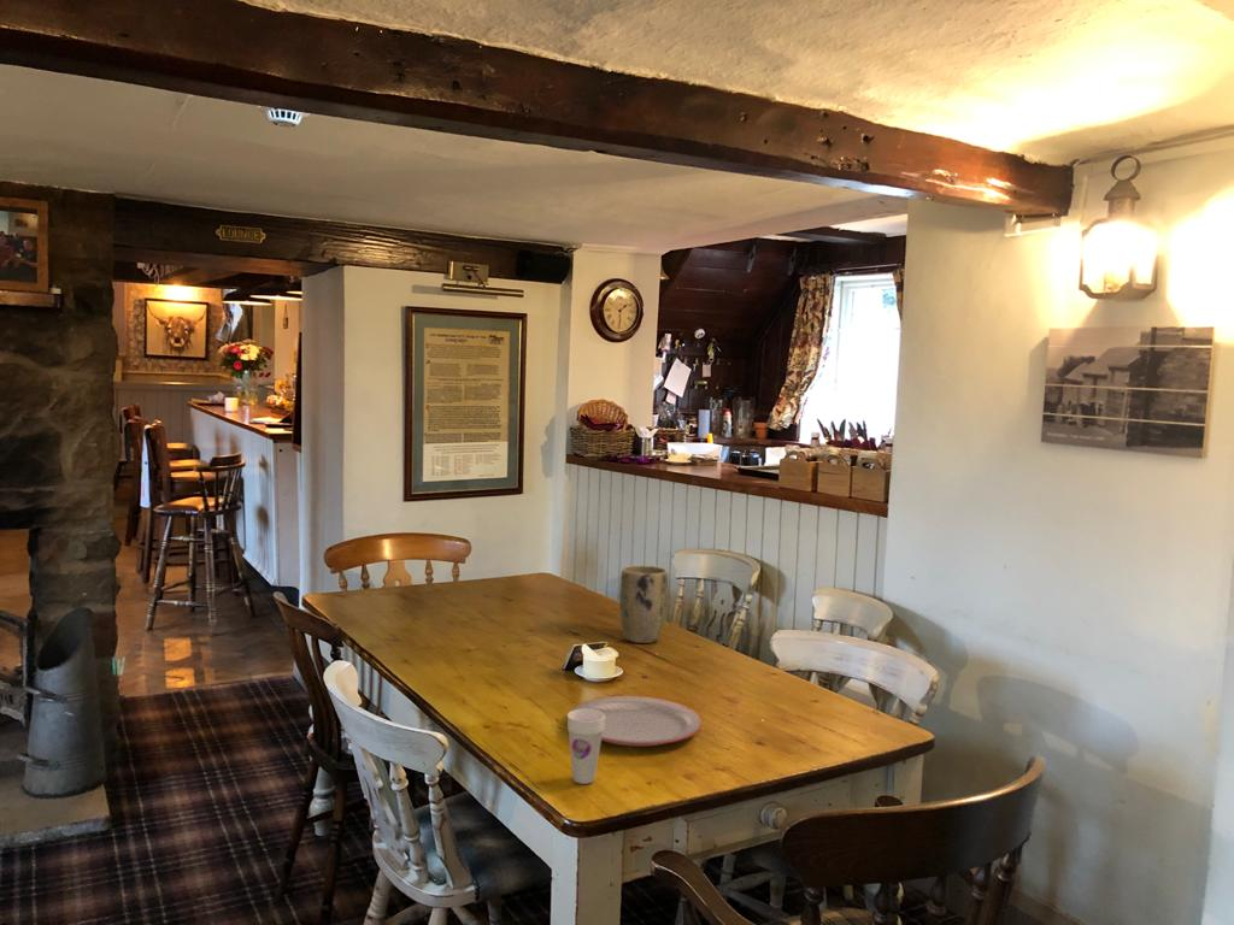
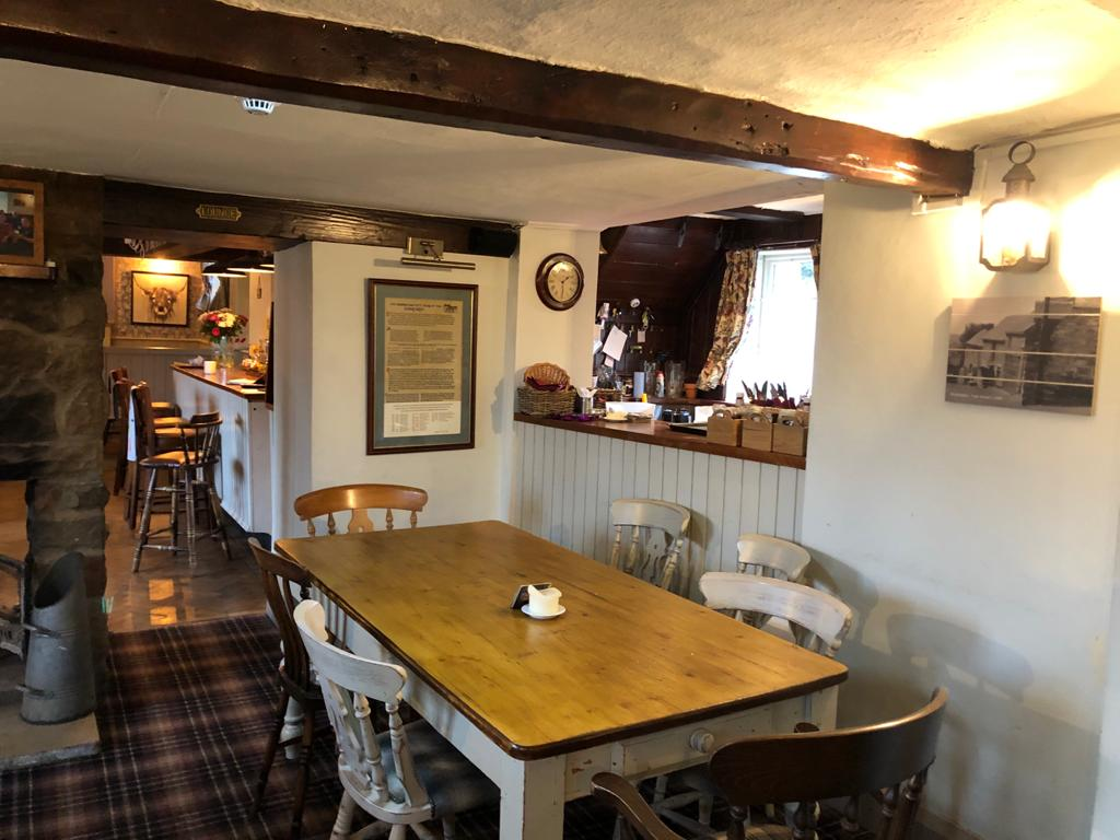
- cup [566,709,605,785]
- plant pot [618,565,669,644]
- plate [569,695,703,747]
